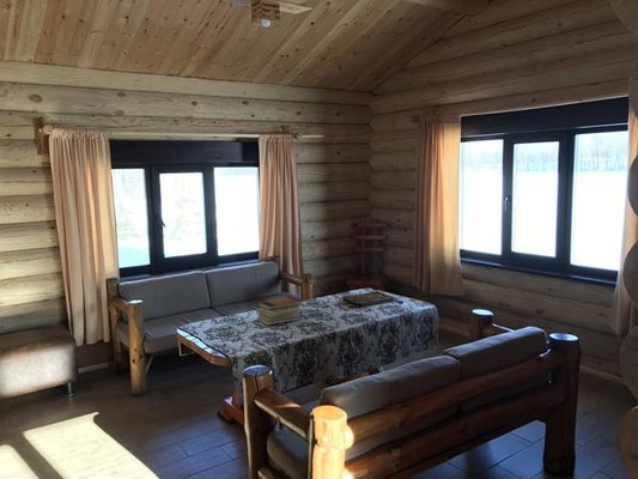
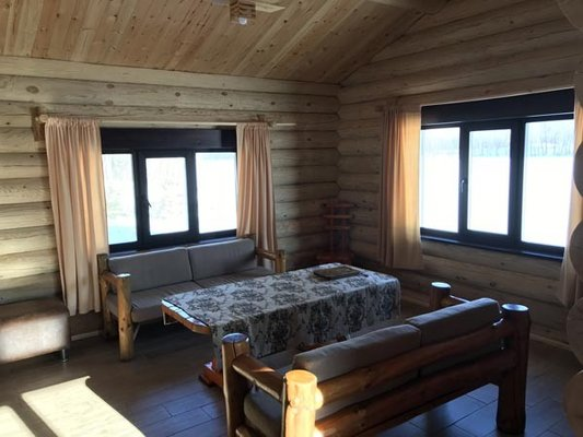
- book stack [256,295,304,327]
